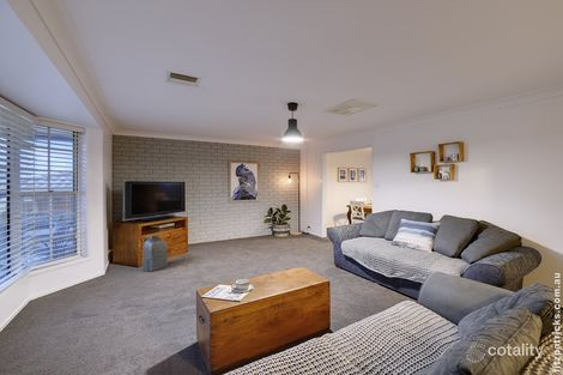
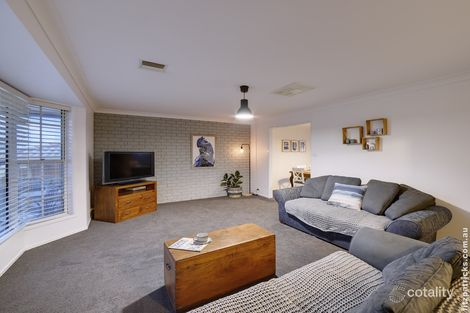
- backpack [141,234,169,272]
